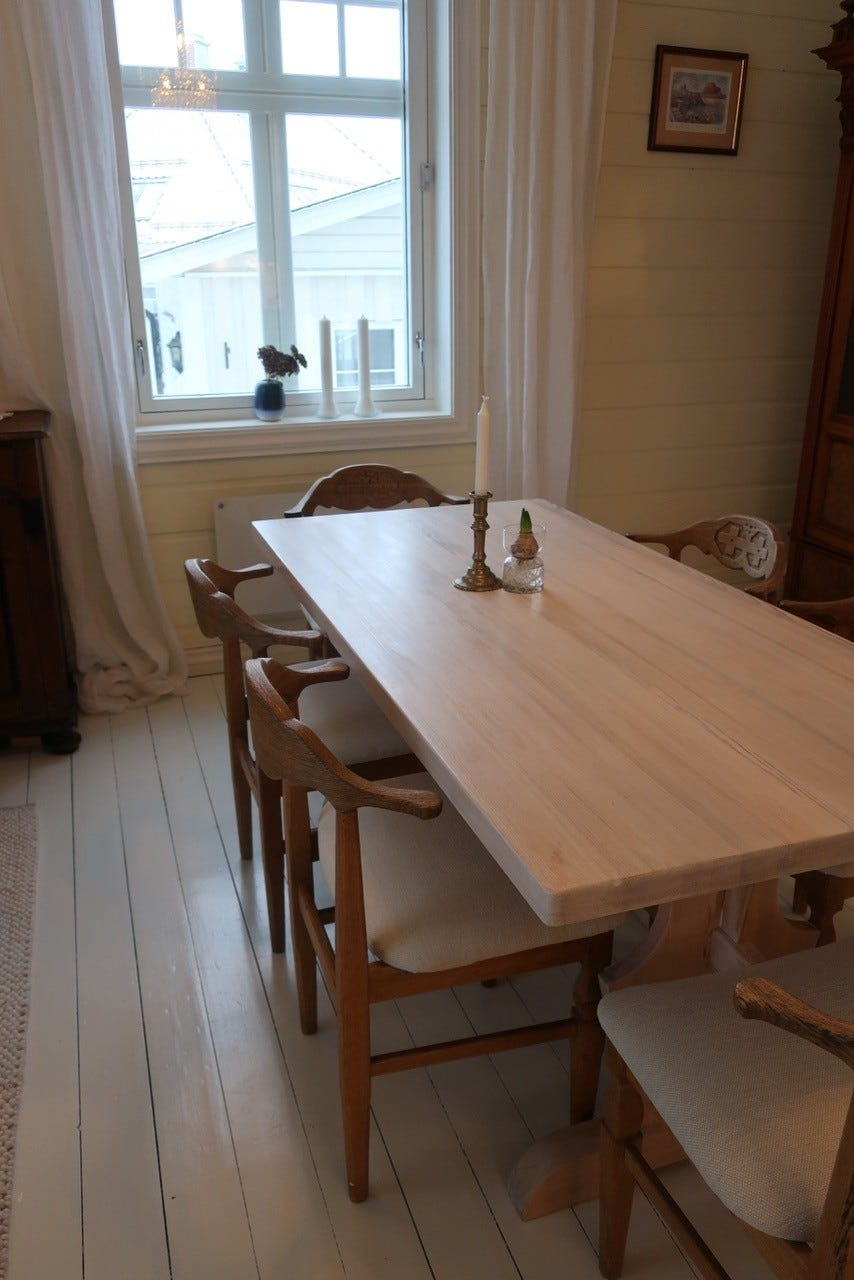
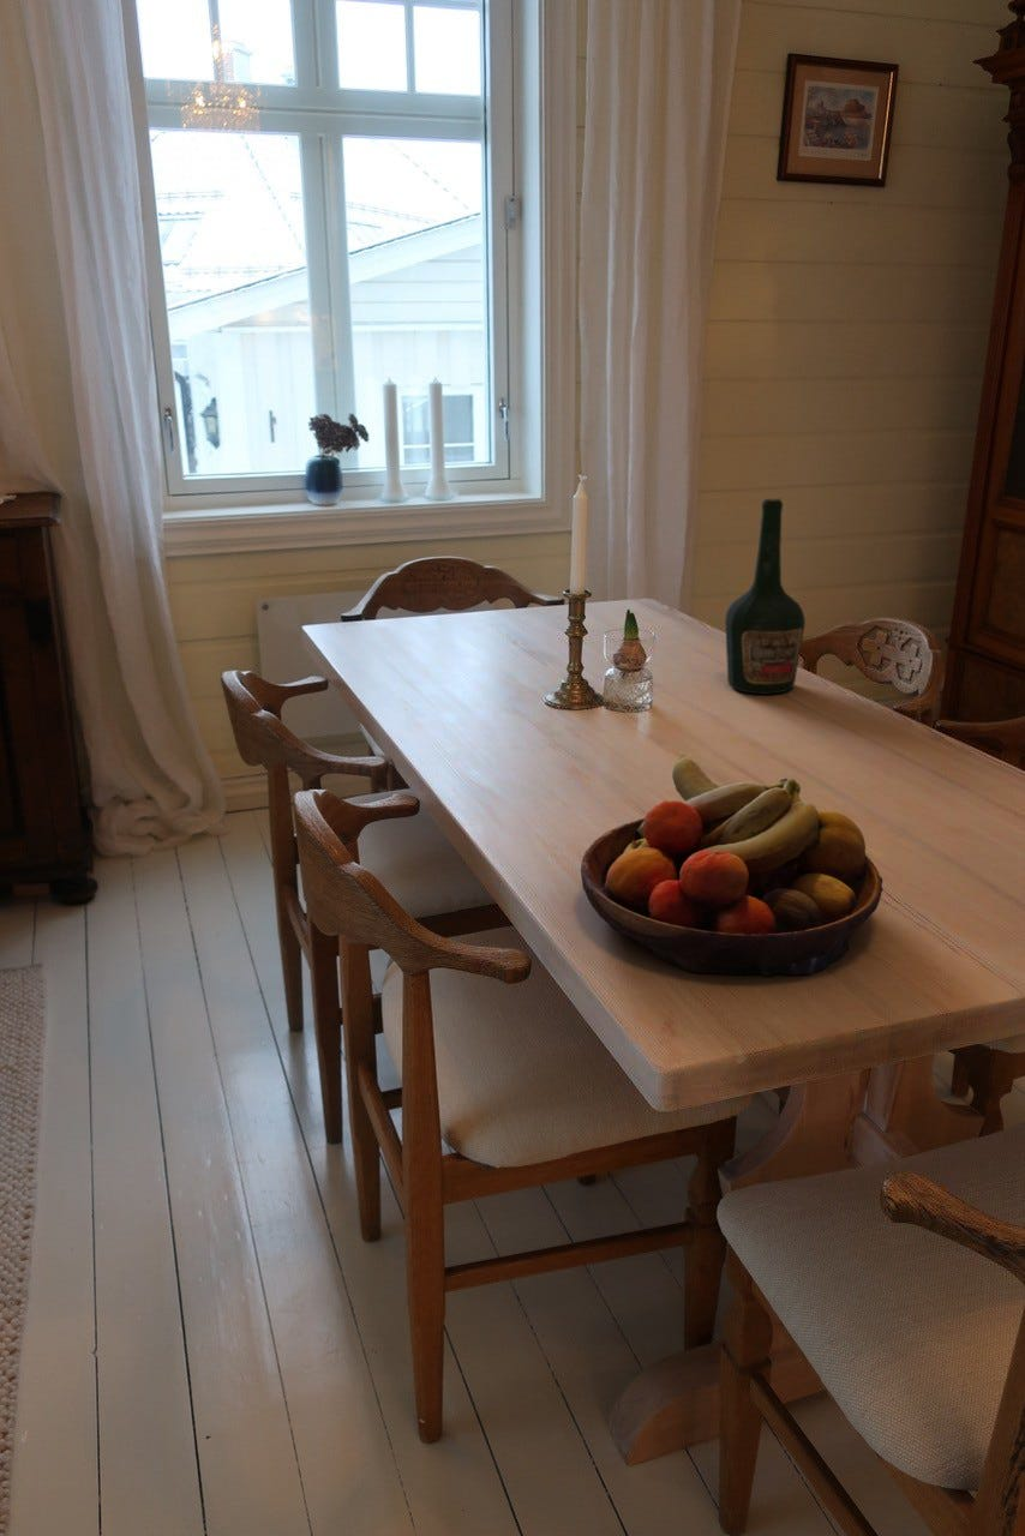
+ fruit bowl [580,754,883,977]
+ bottle [724,496,807,696]
